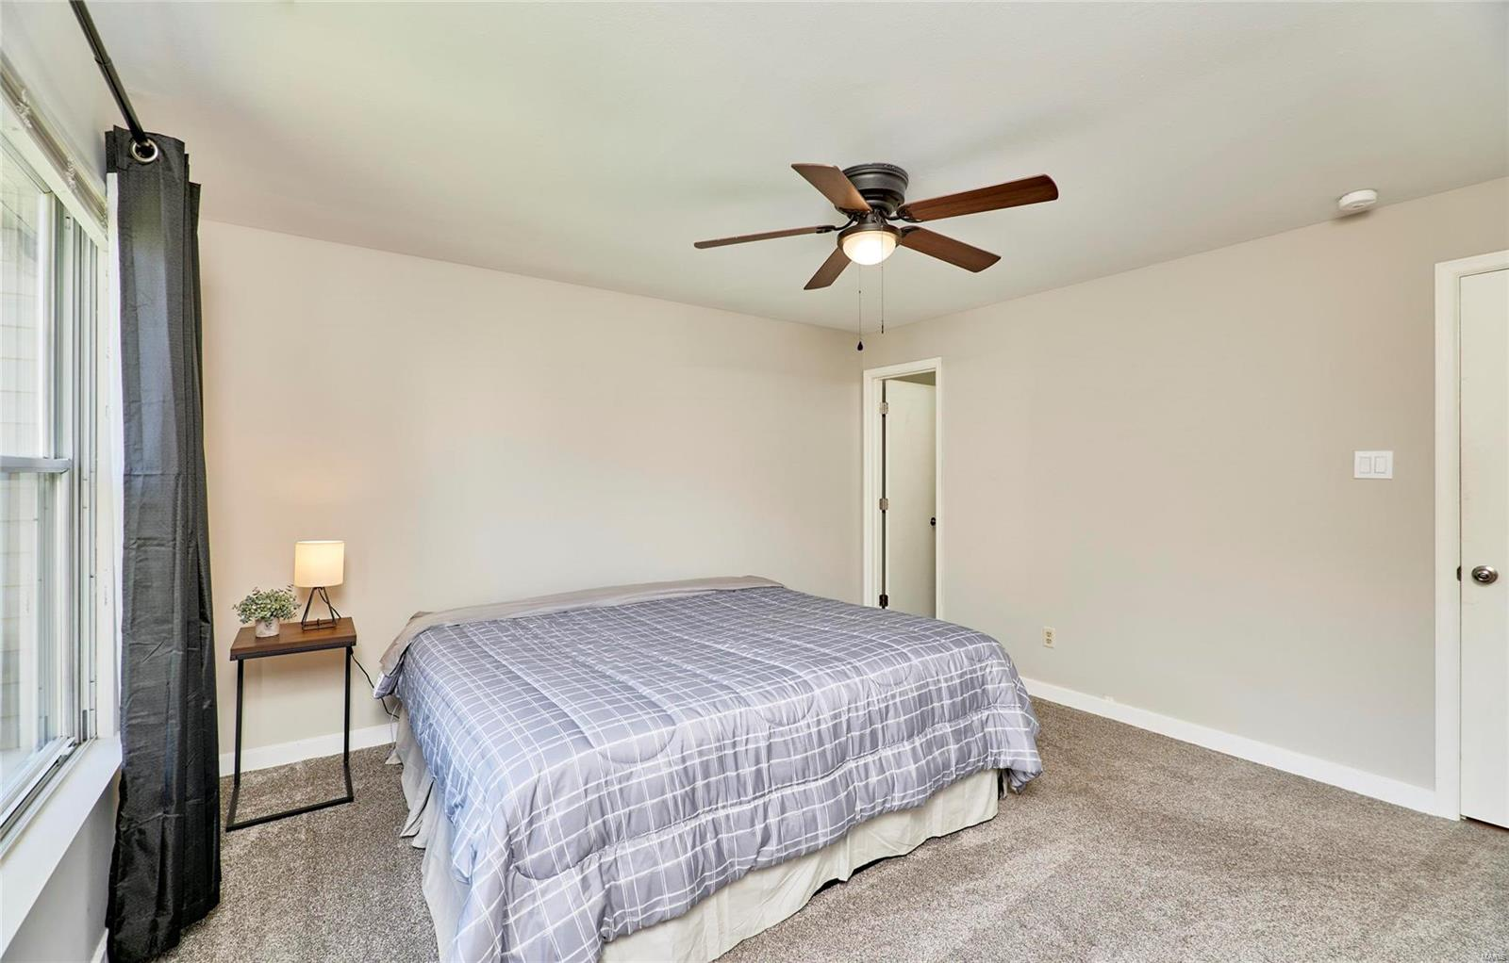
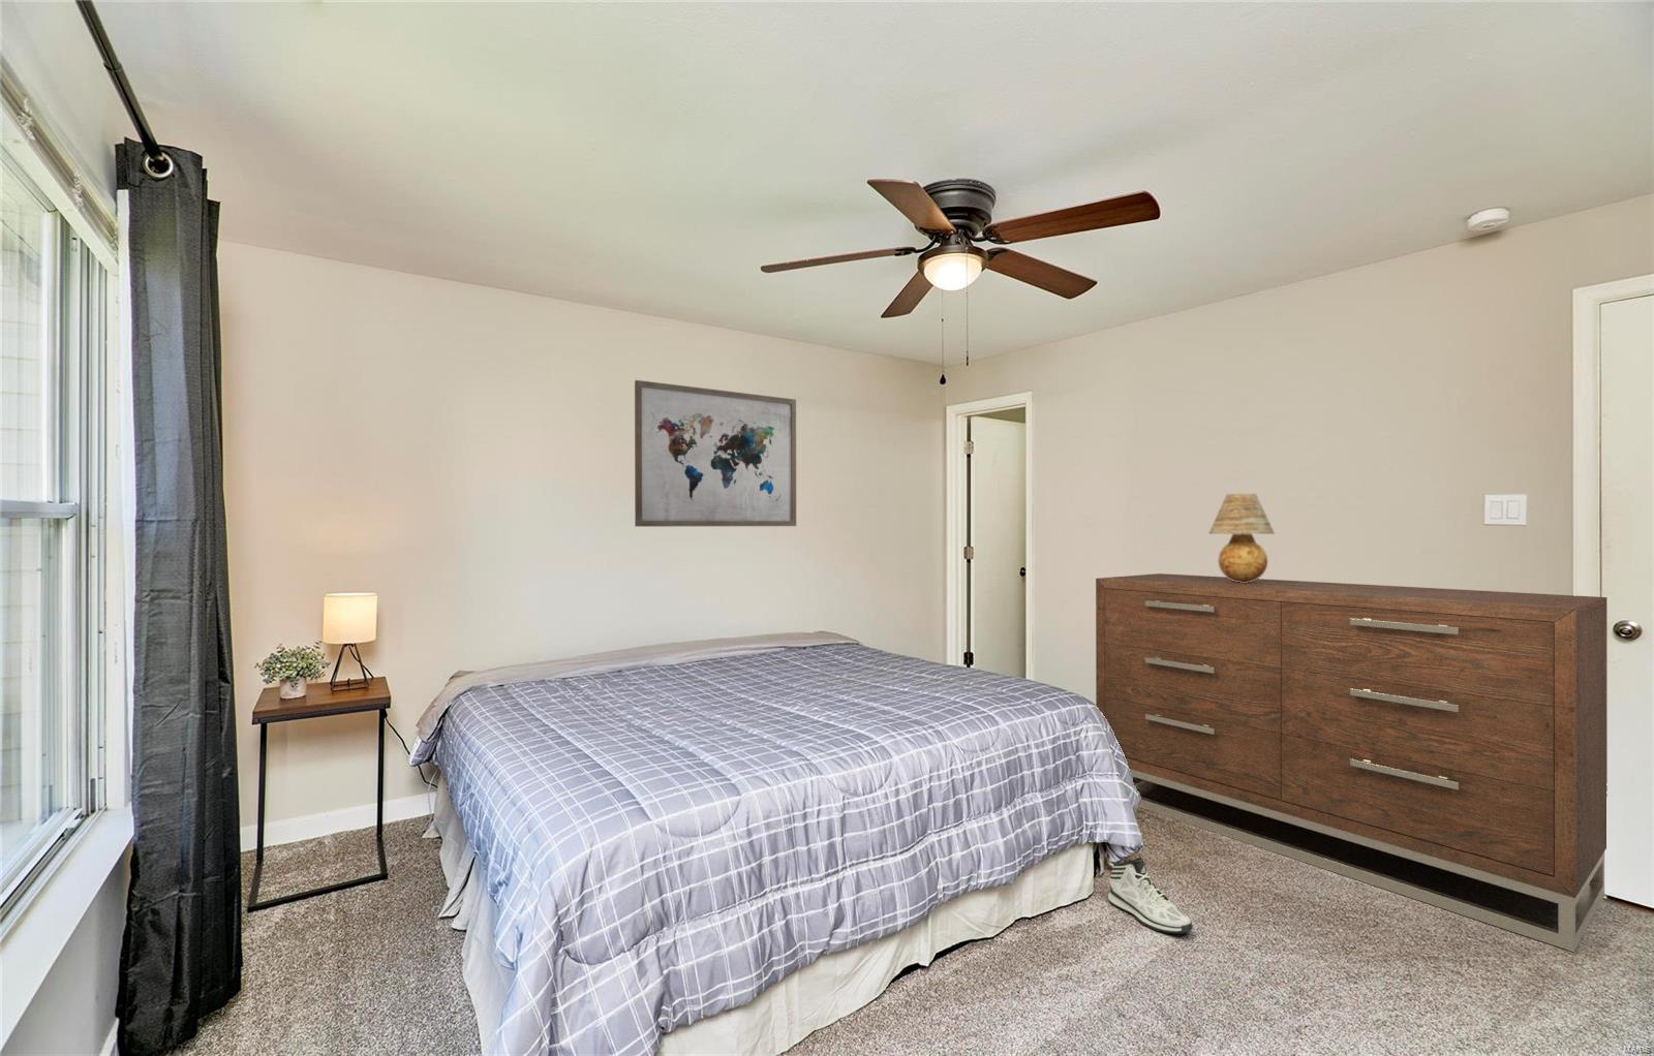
+ dresser [1095,573,1608,952]
+ table lamp [1208,493,1275,582]
+ wall art [634,380,797,528]
+ sneaker [1107,857,1193,935]
